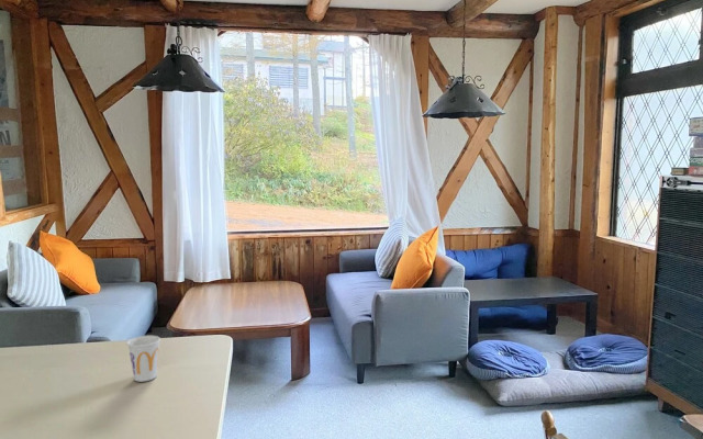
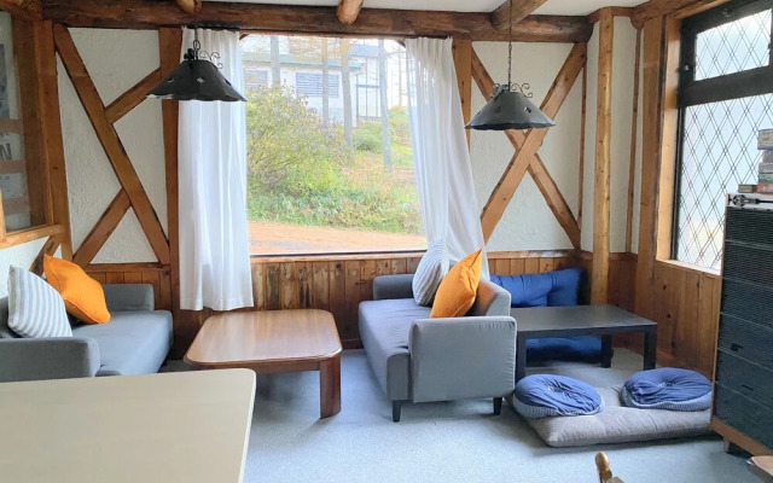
- cup [126,335,161,383]
